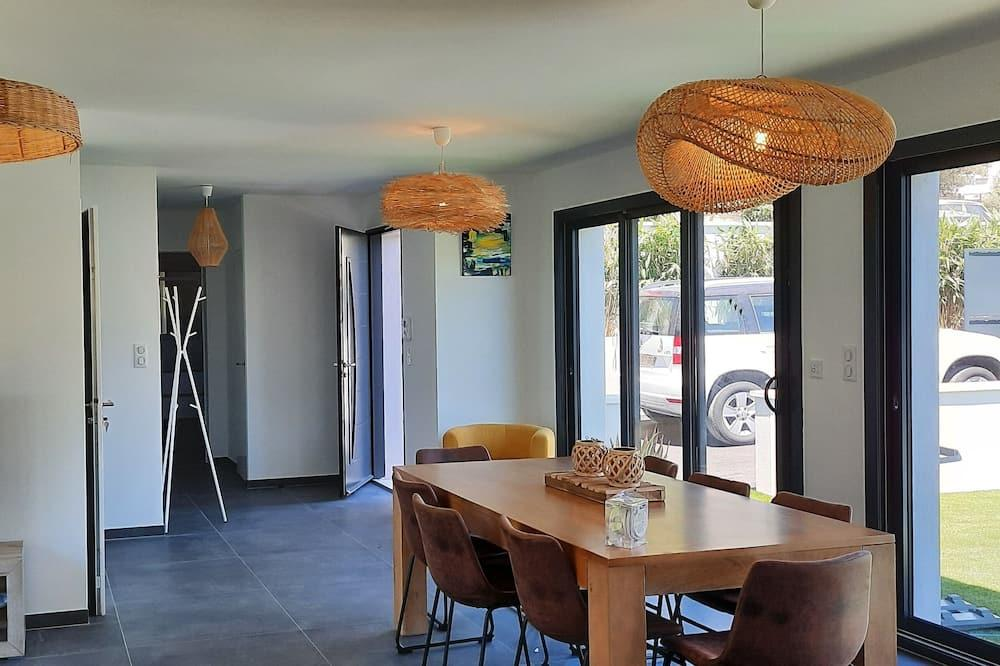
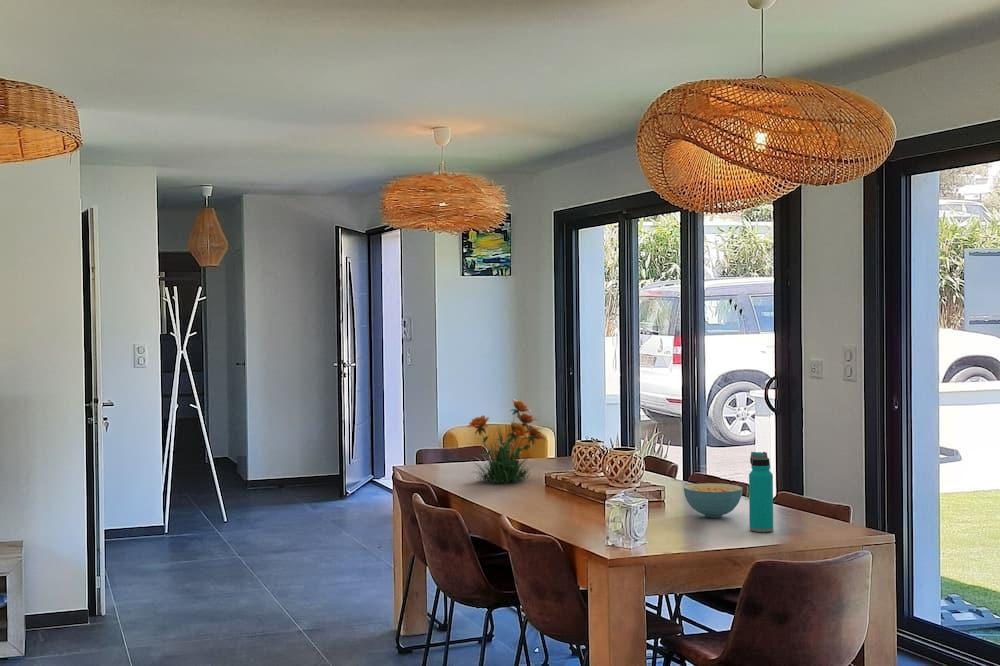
+ flower plant [467,398,547,484]
+ water bottle [748,451,774,533]
+ cereal bowl [683,482,744,519]
